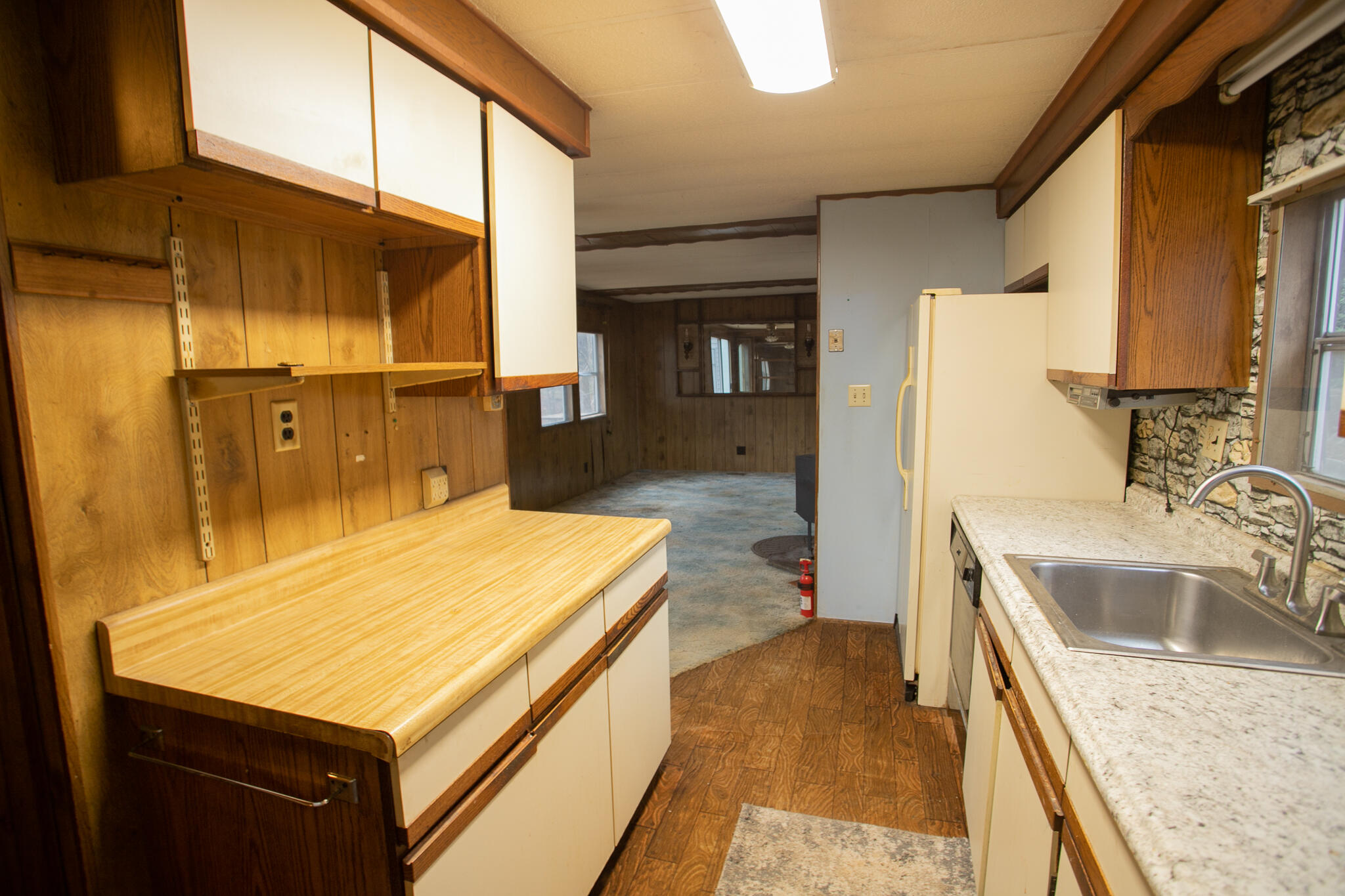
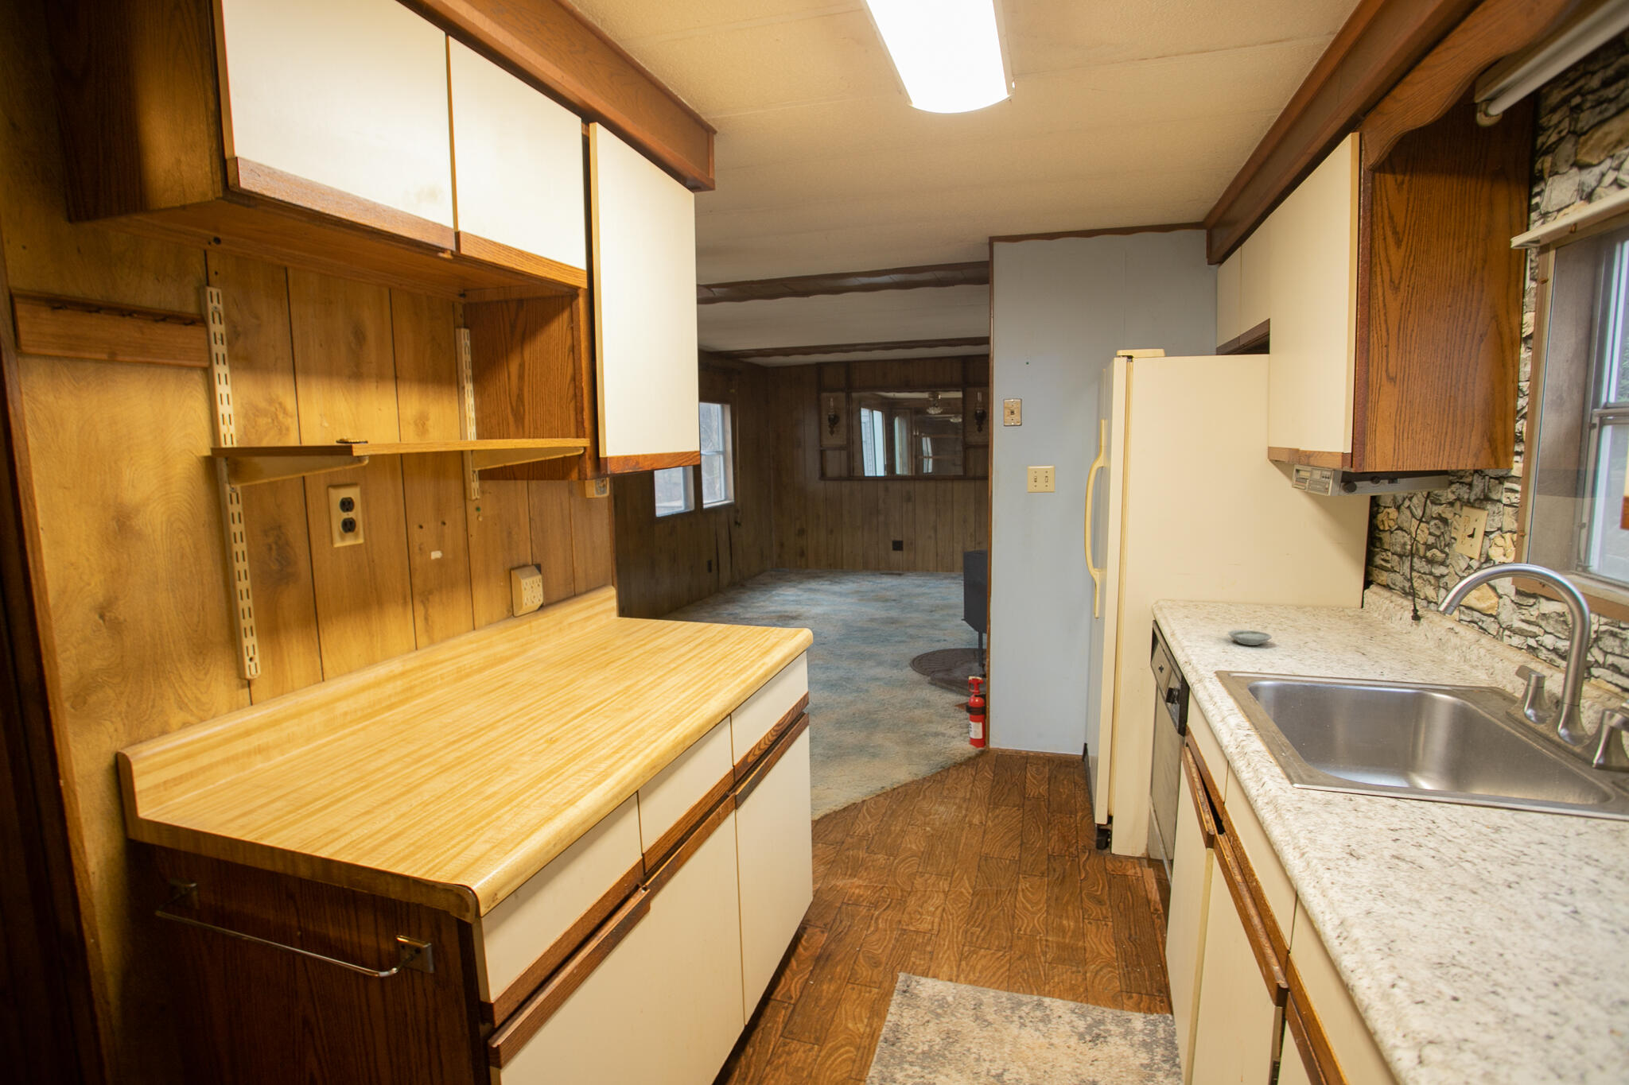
+ saucer [1227,628,1273,647]
